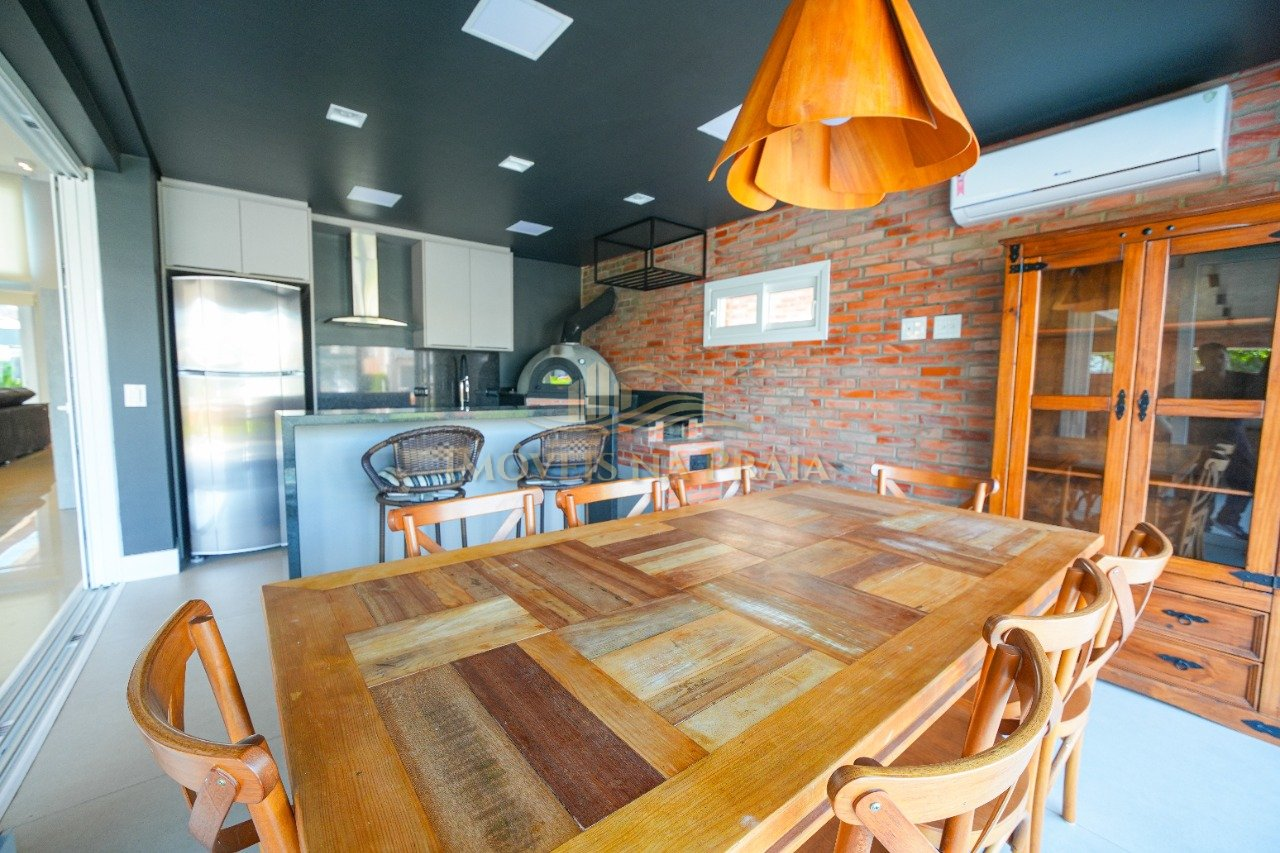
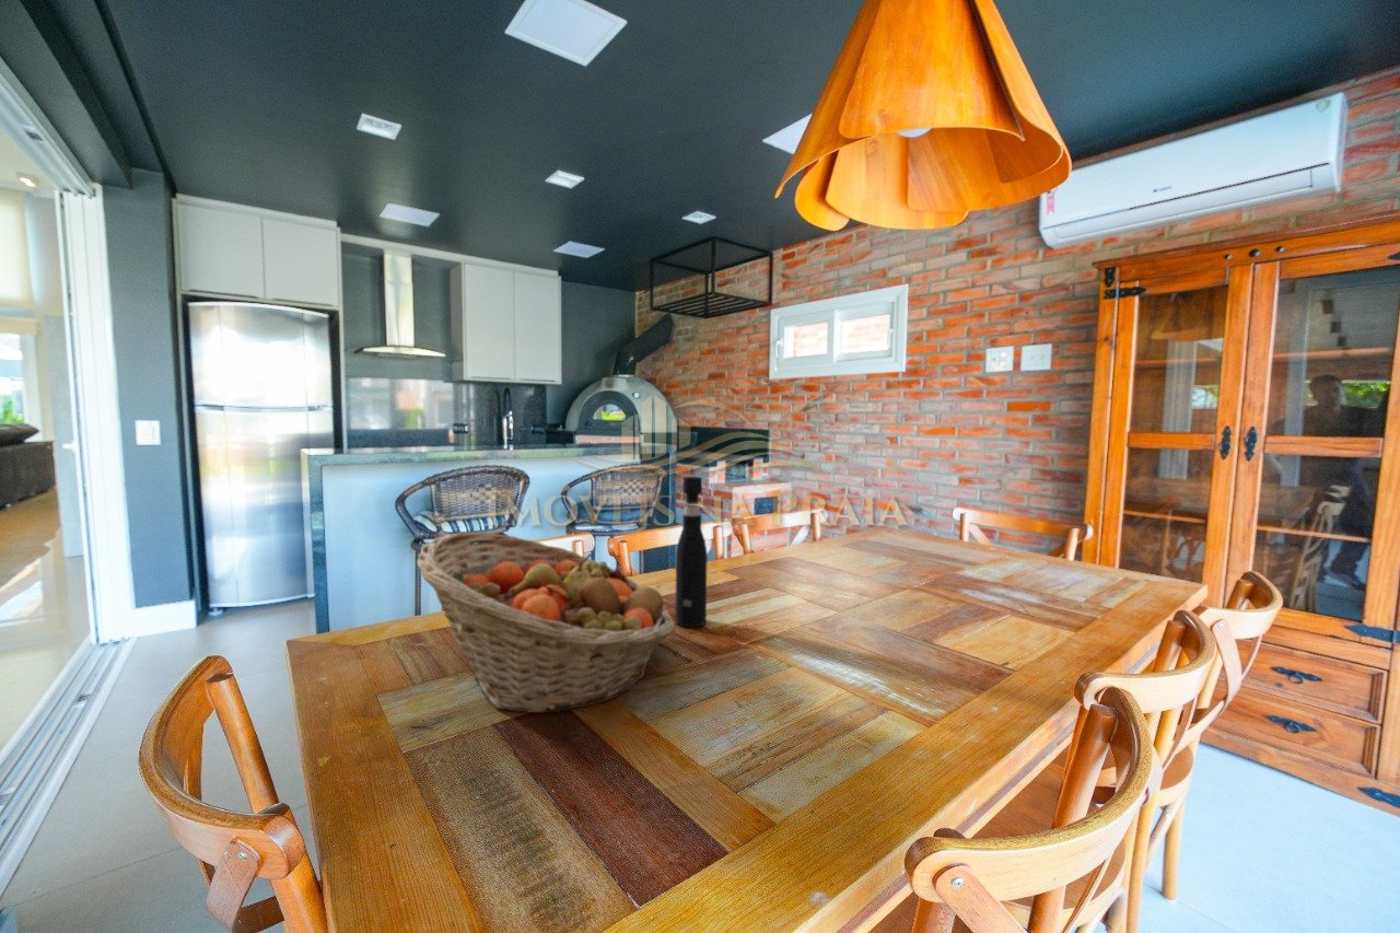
+ fruit basket [416,532,676,714]
+ pepper grinder [674,476,709,628]
